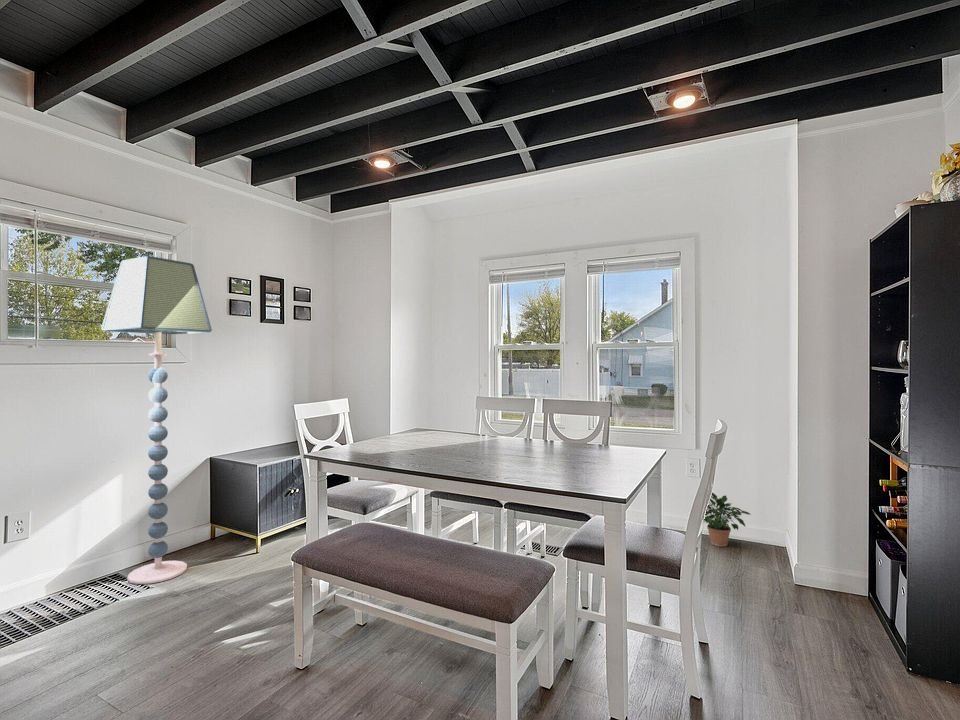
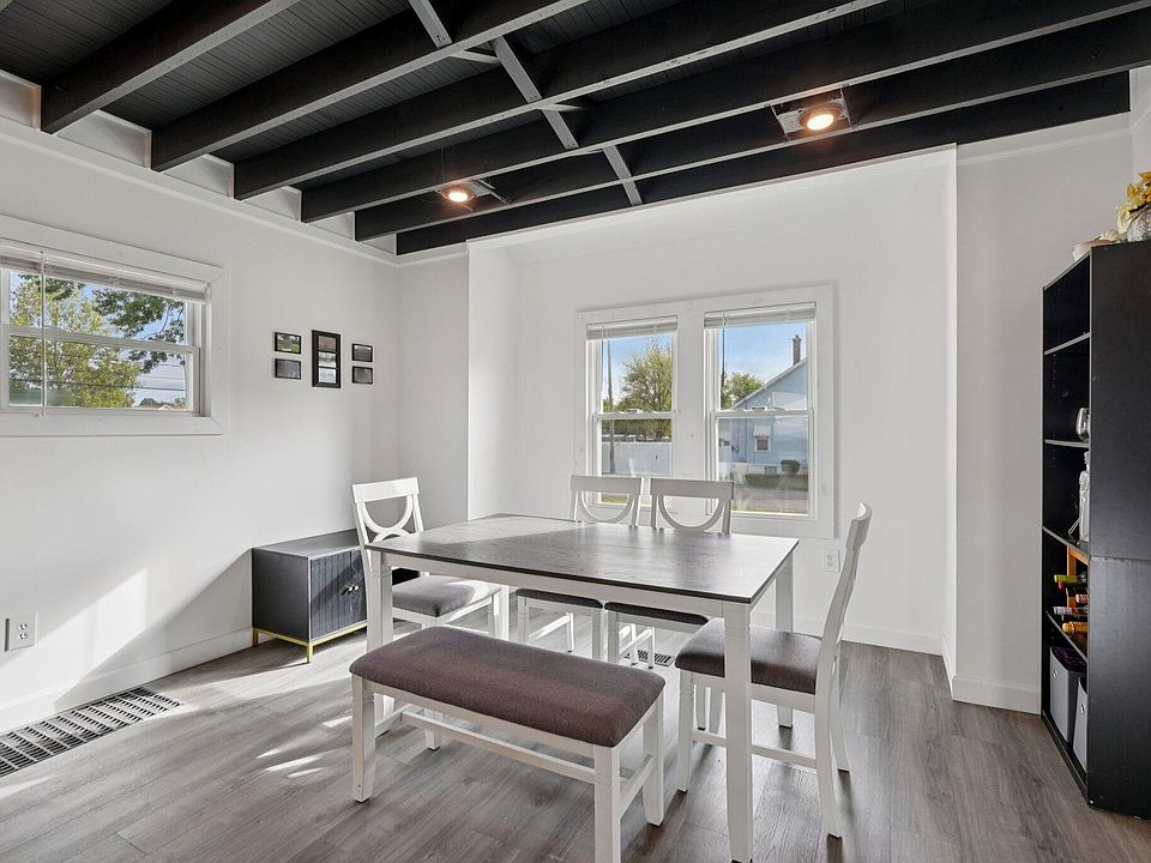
- floor lamp [100,255,213,585]
- potted plant [703,492,752,548]
